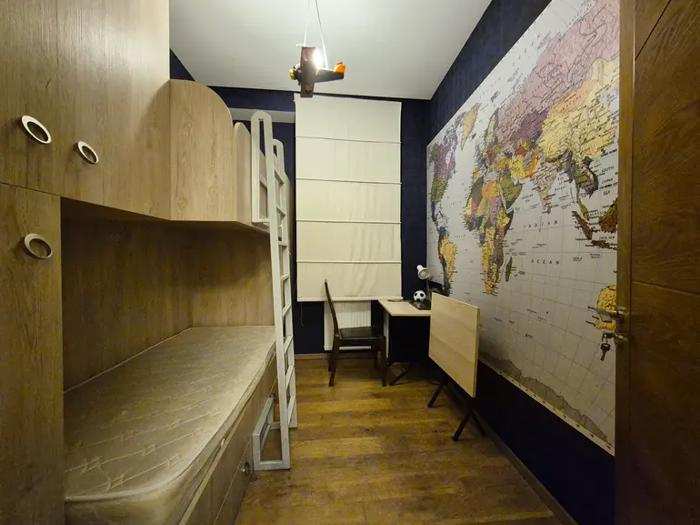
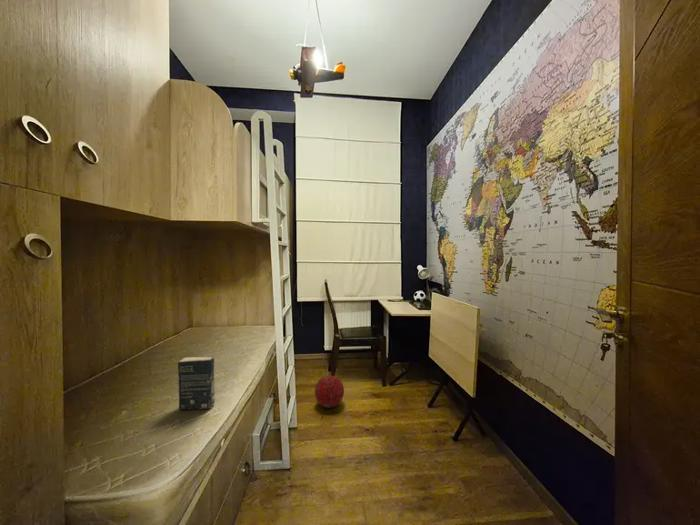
+ book [177,356,216,411]
+ ball [314,374,345,409]
